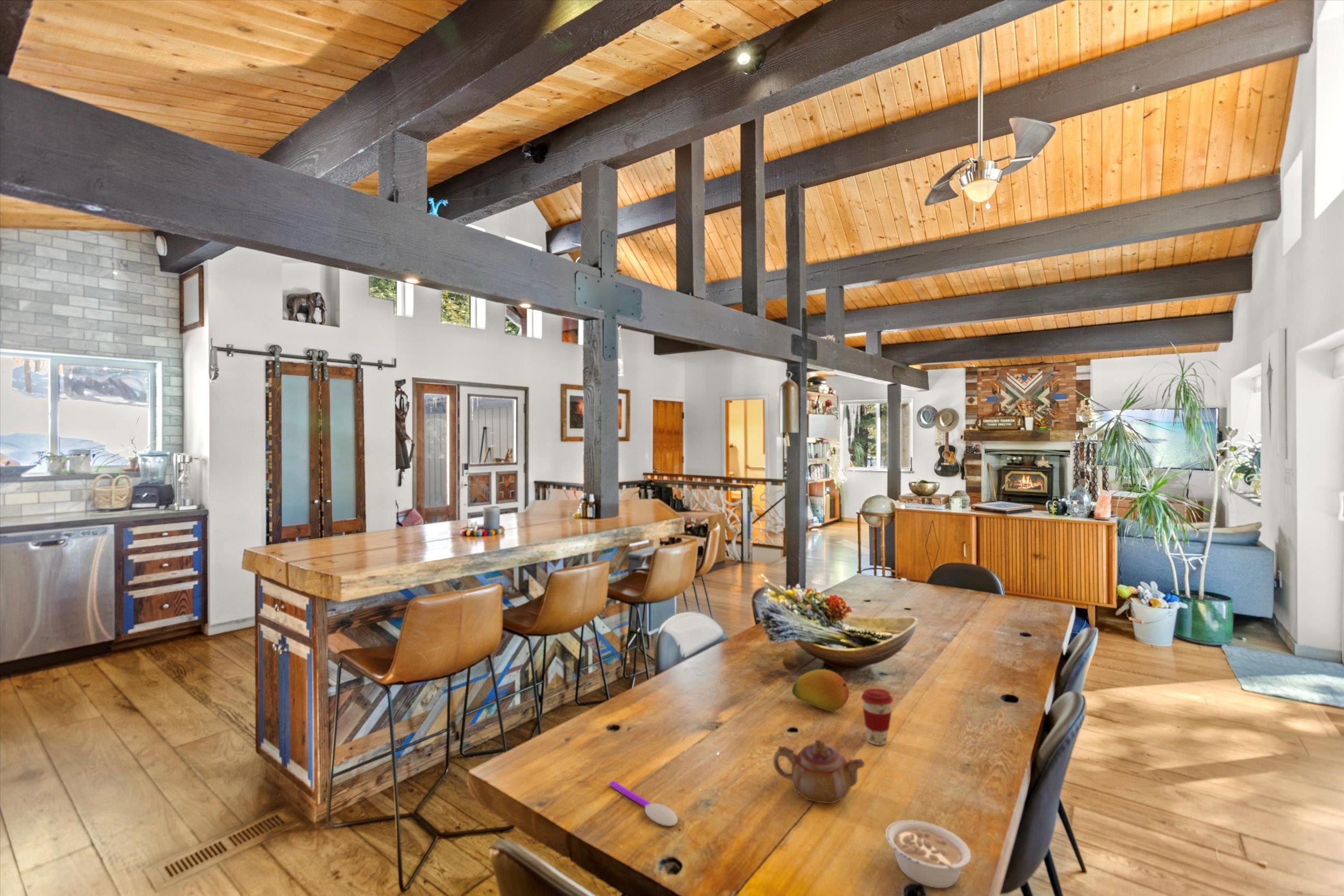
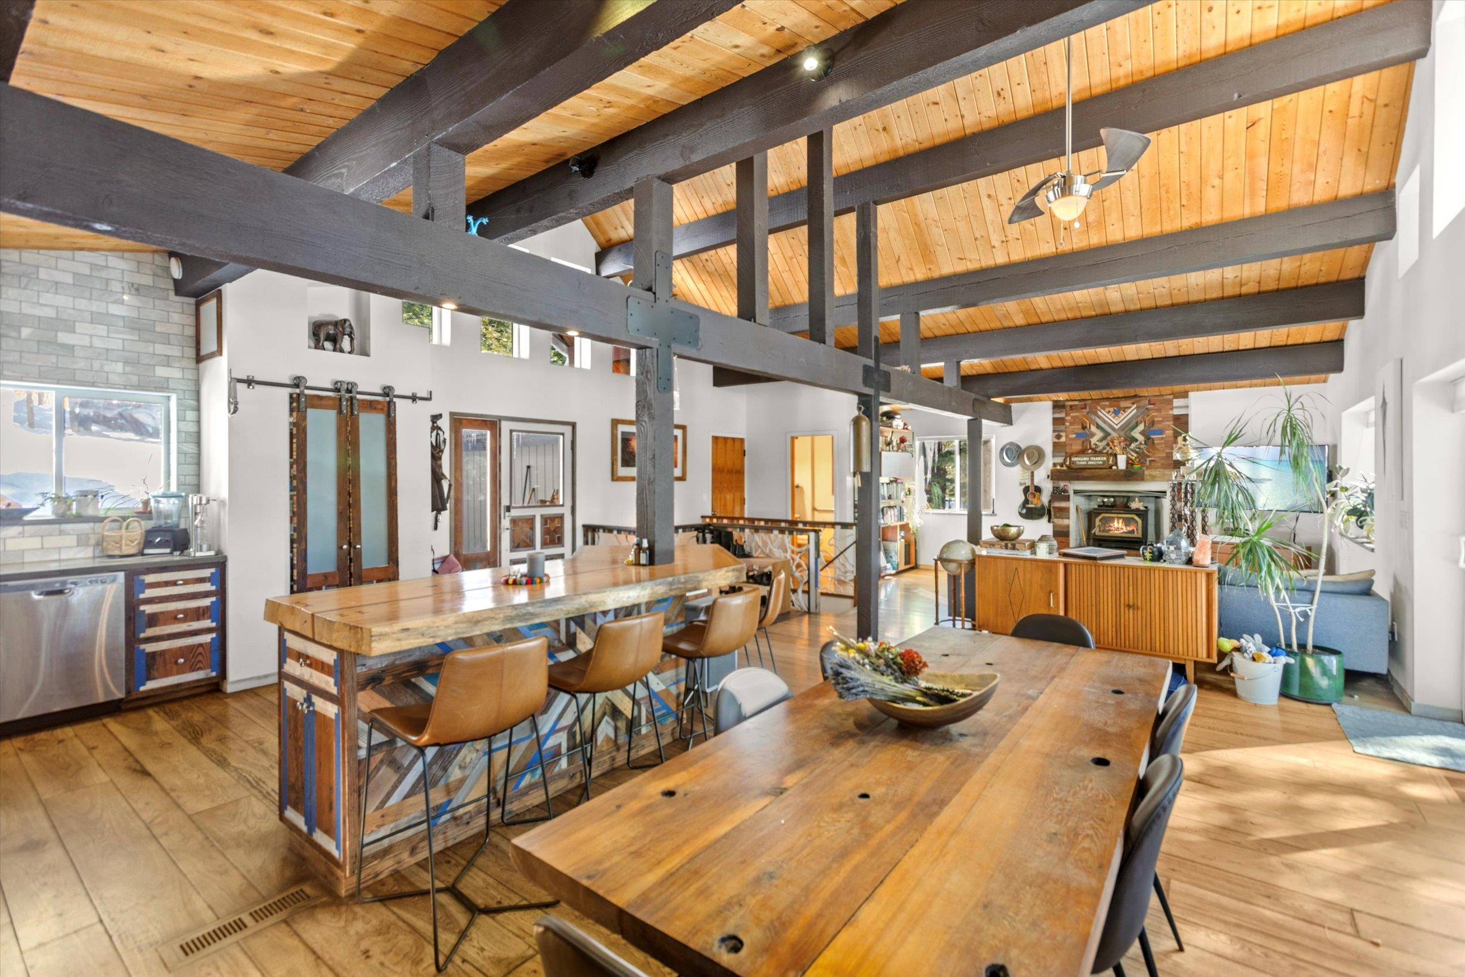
- legume [885,820,972,888]
- spoon [609,780,678,827]
- teapot [773,739,865,804]
- fruit [791,669,850,712]
- coffee cup [861,688,893,746]
